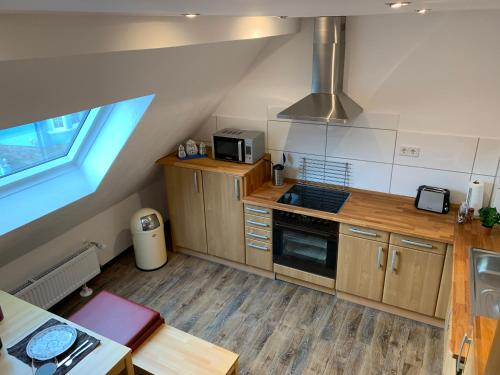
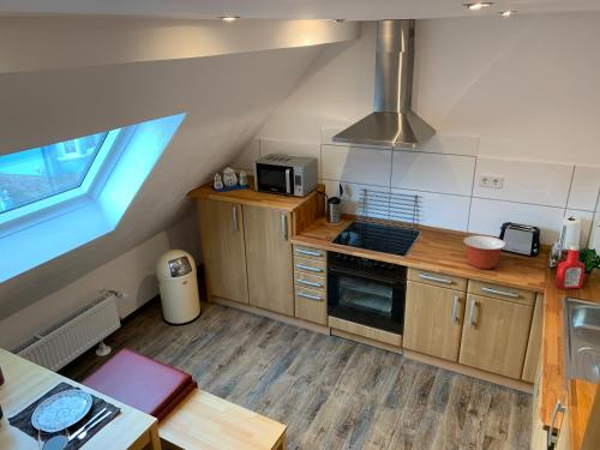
+ mixing bowl [462,235,506,270]
+ soap bottle [554,244,586,290]
